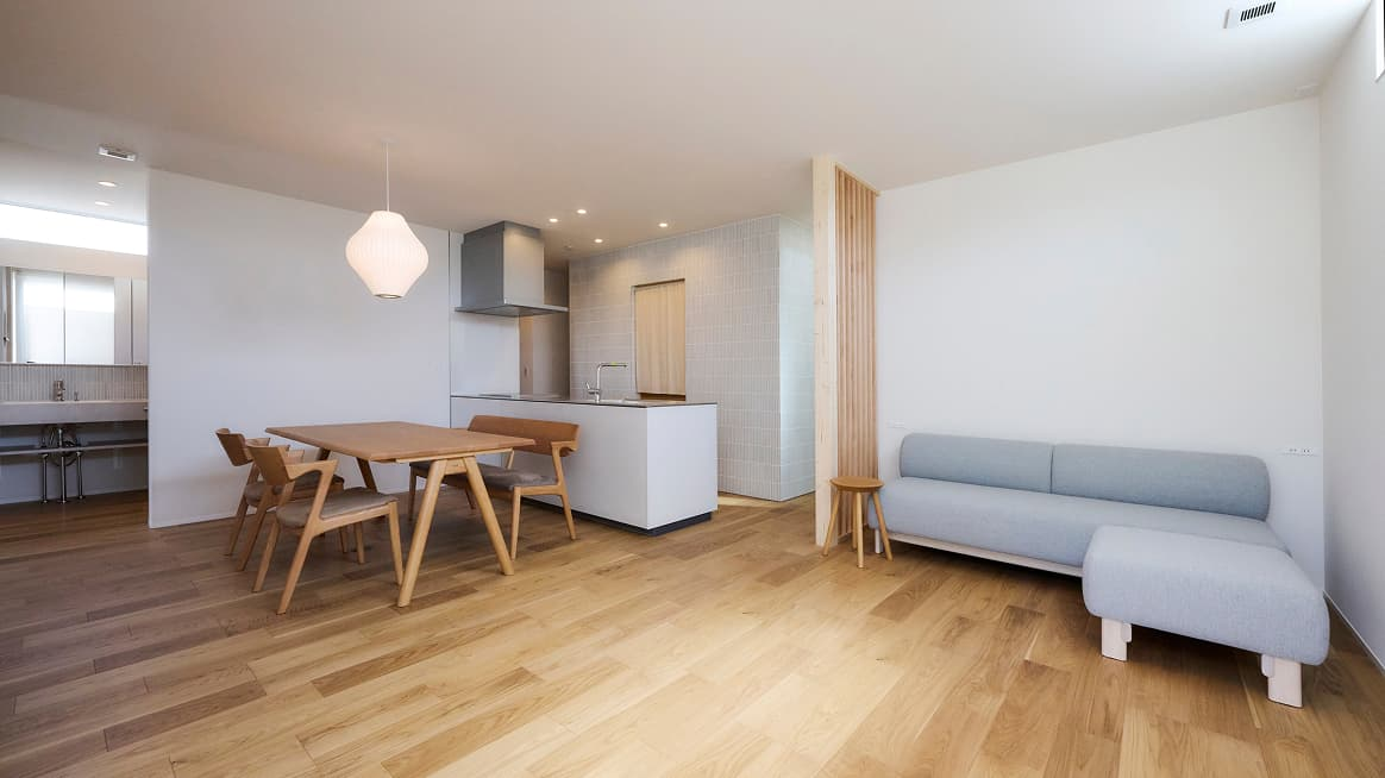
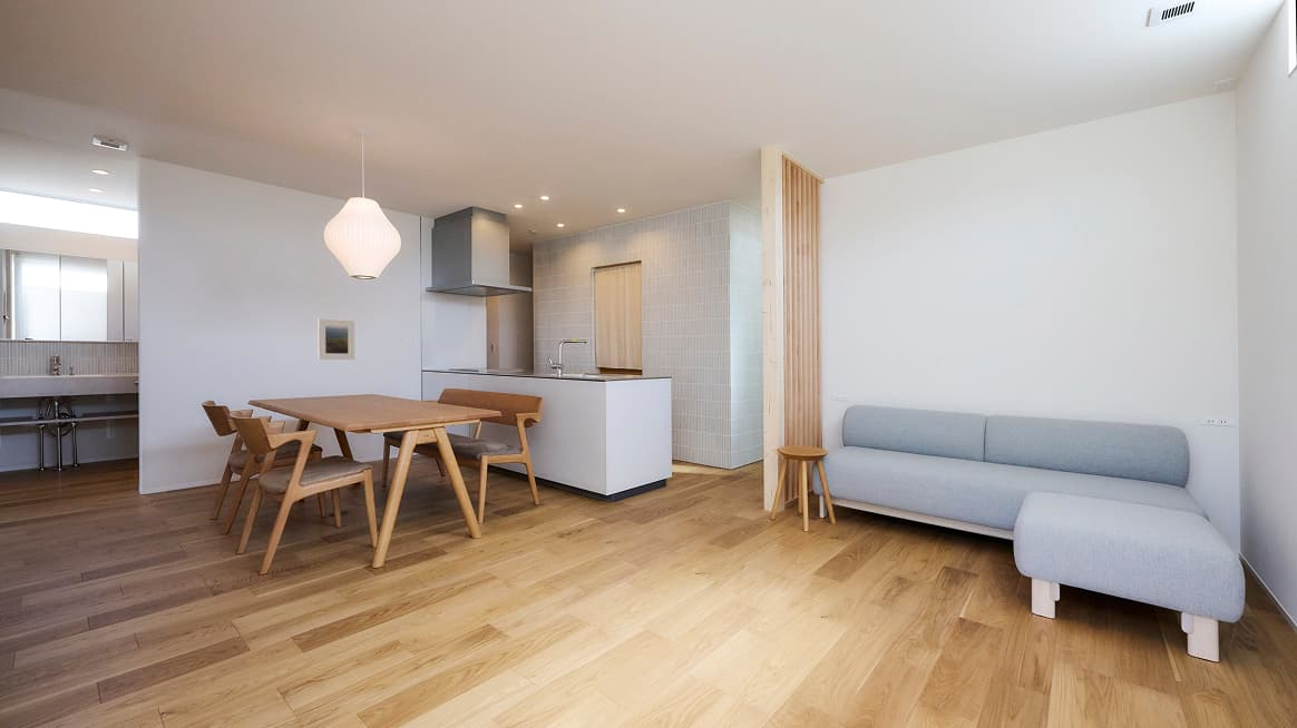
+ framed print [316,317,355,361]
